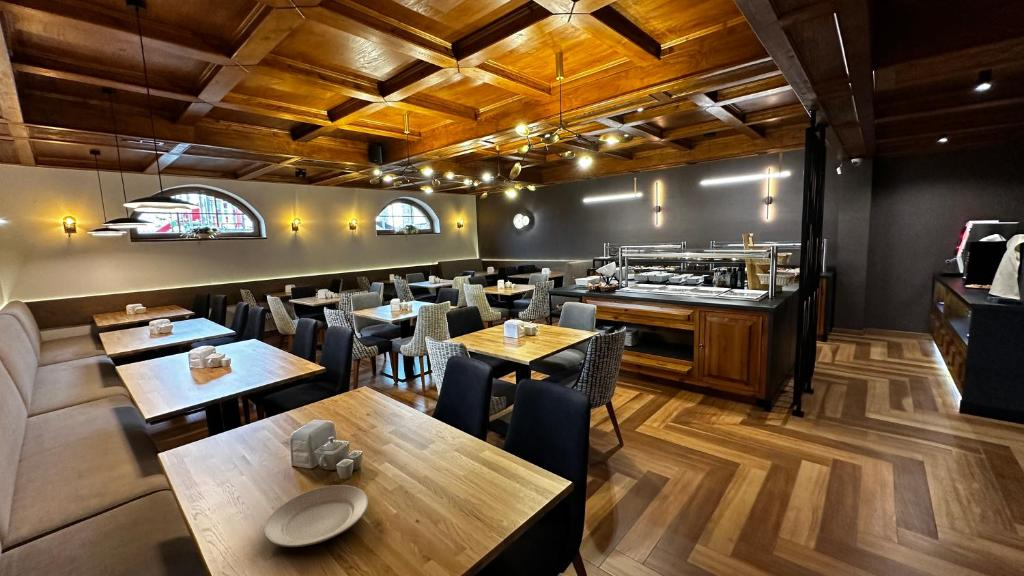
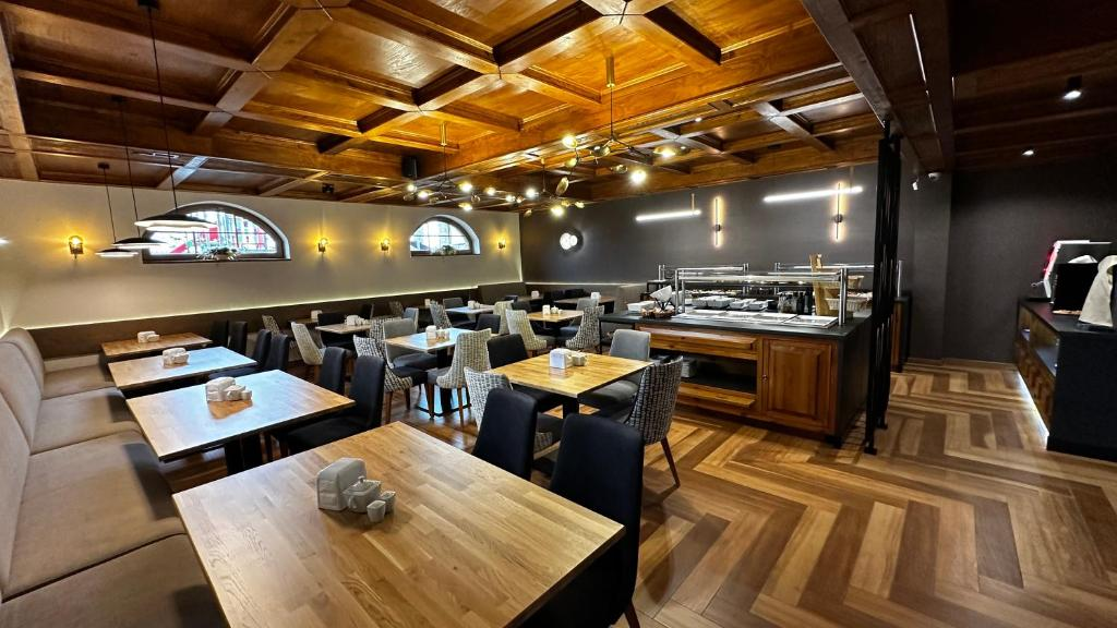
- plate [263,484,369,548]
